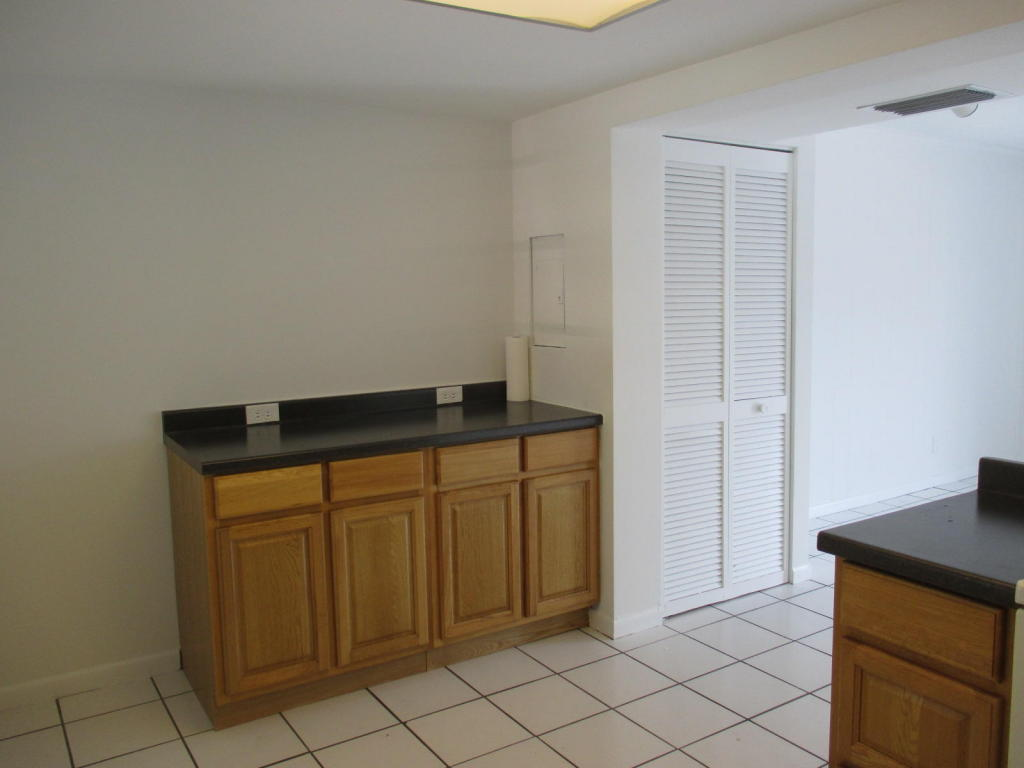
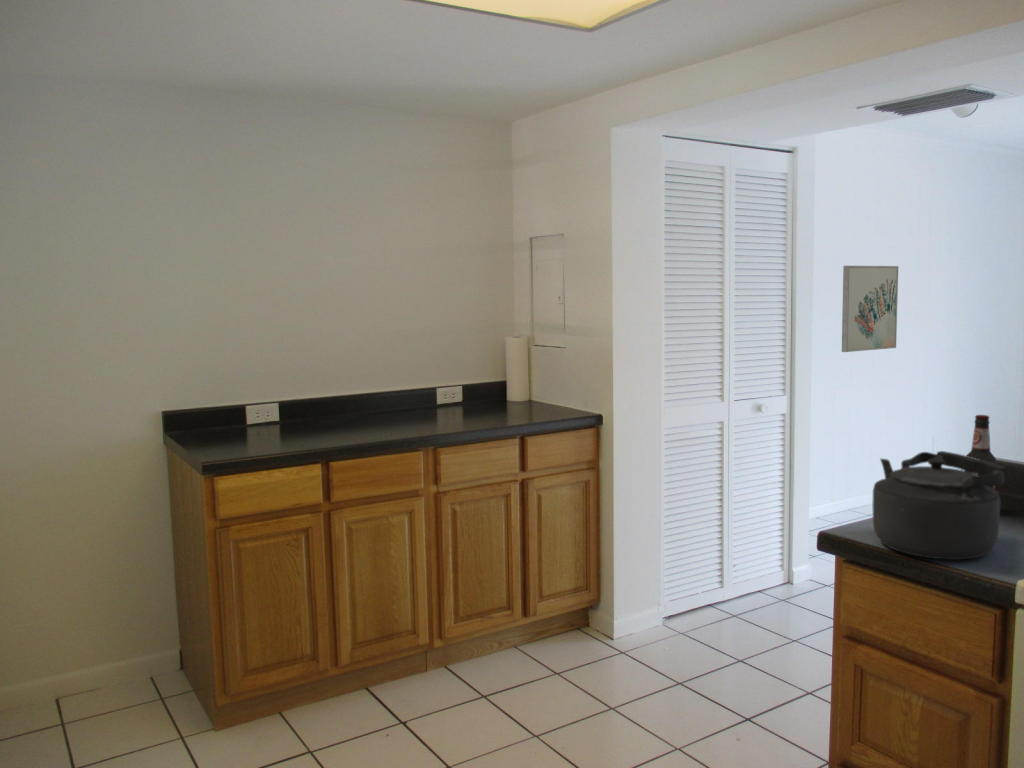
+ kettle [871,450,1008,560]
+ wall art [841,265,899,353]
+ bottle [965,414,998,490]
